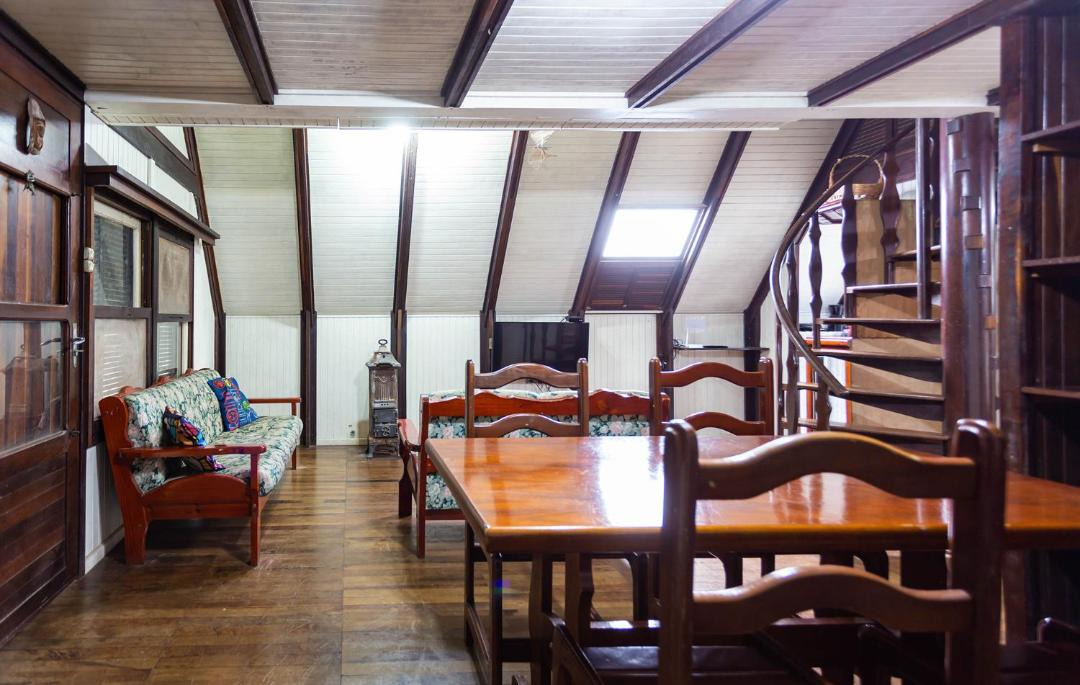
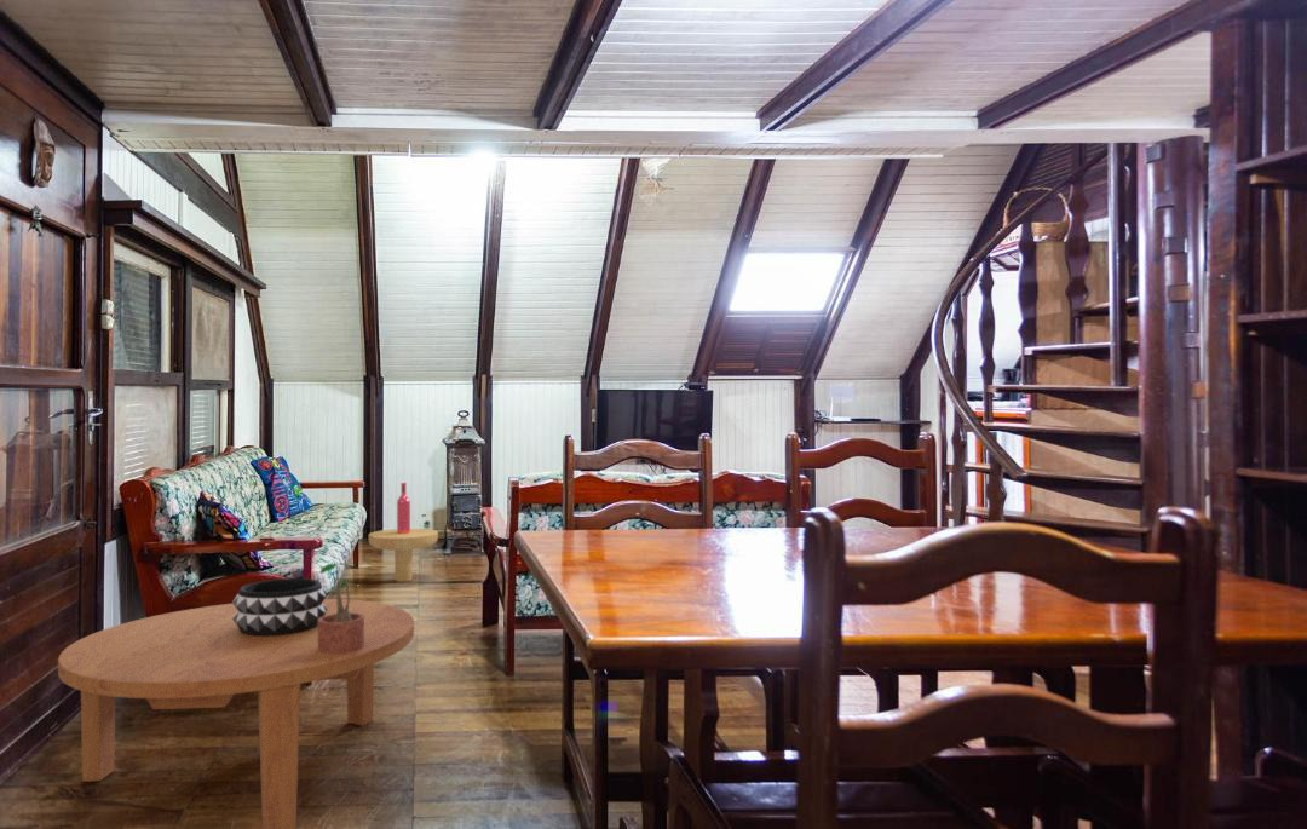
+ coffee table [57,598,415,829]
+ decorative bowl [231,577,329,637]
+ potted plant [318,562,364,654]
+ side table [368,482,439,583]
